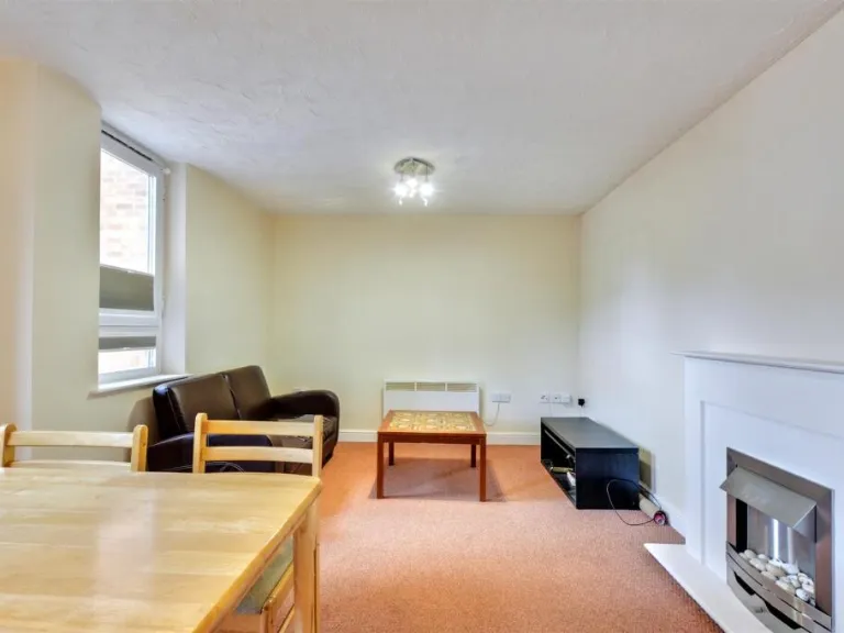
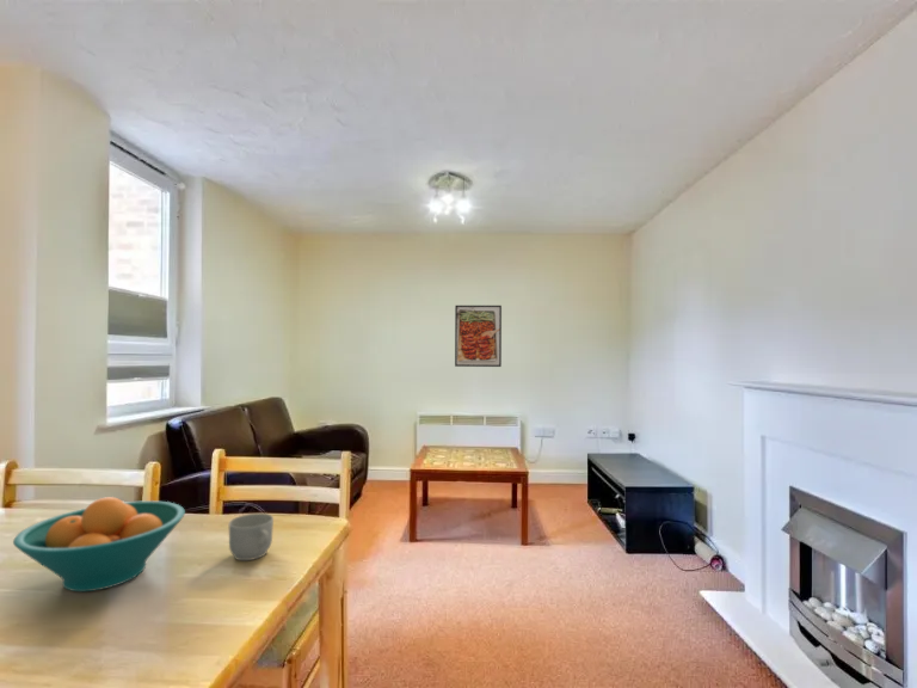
+ mug [228,512,275,561]
+ fruit bowl [12,496,186,592]
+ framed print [454,305,503,368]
